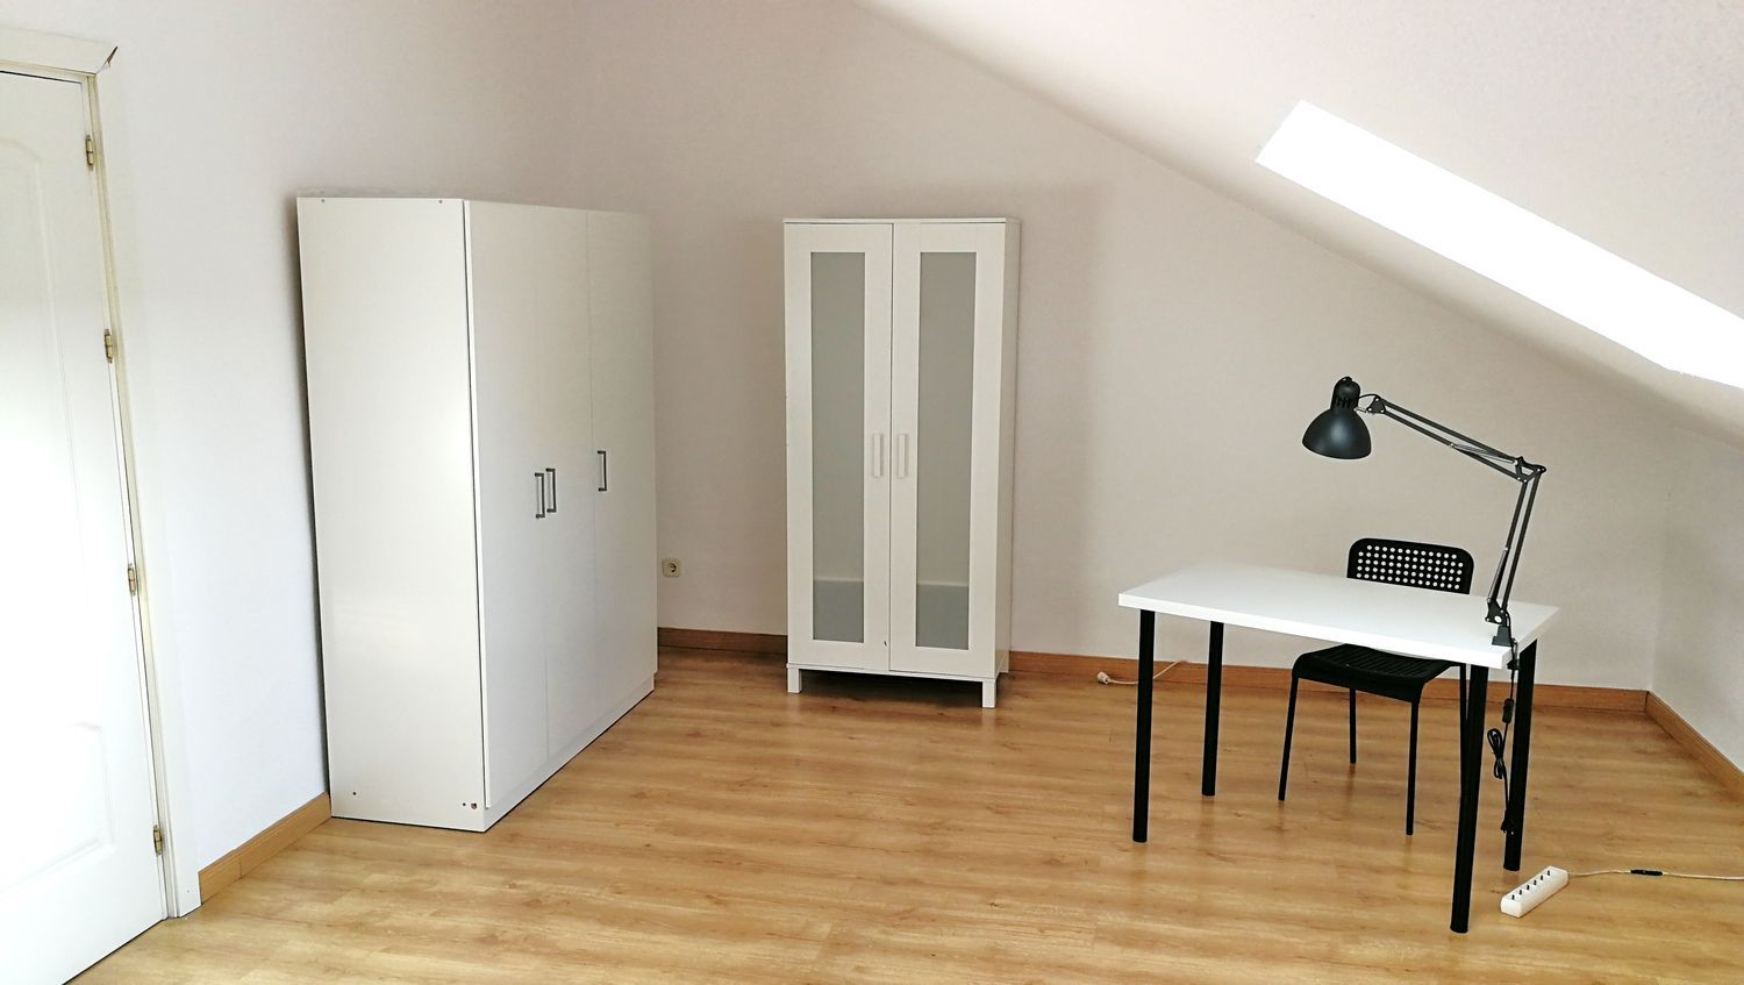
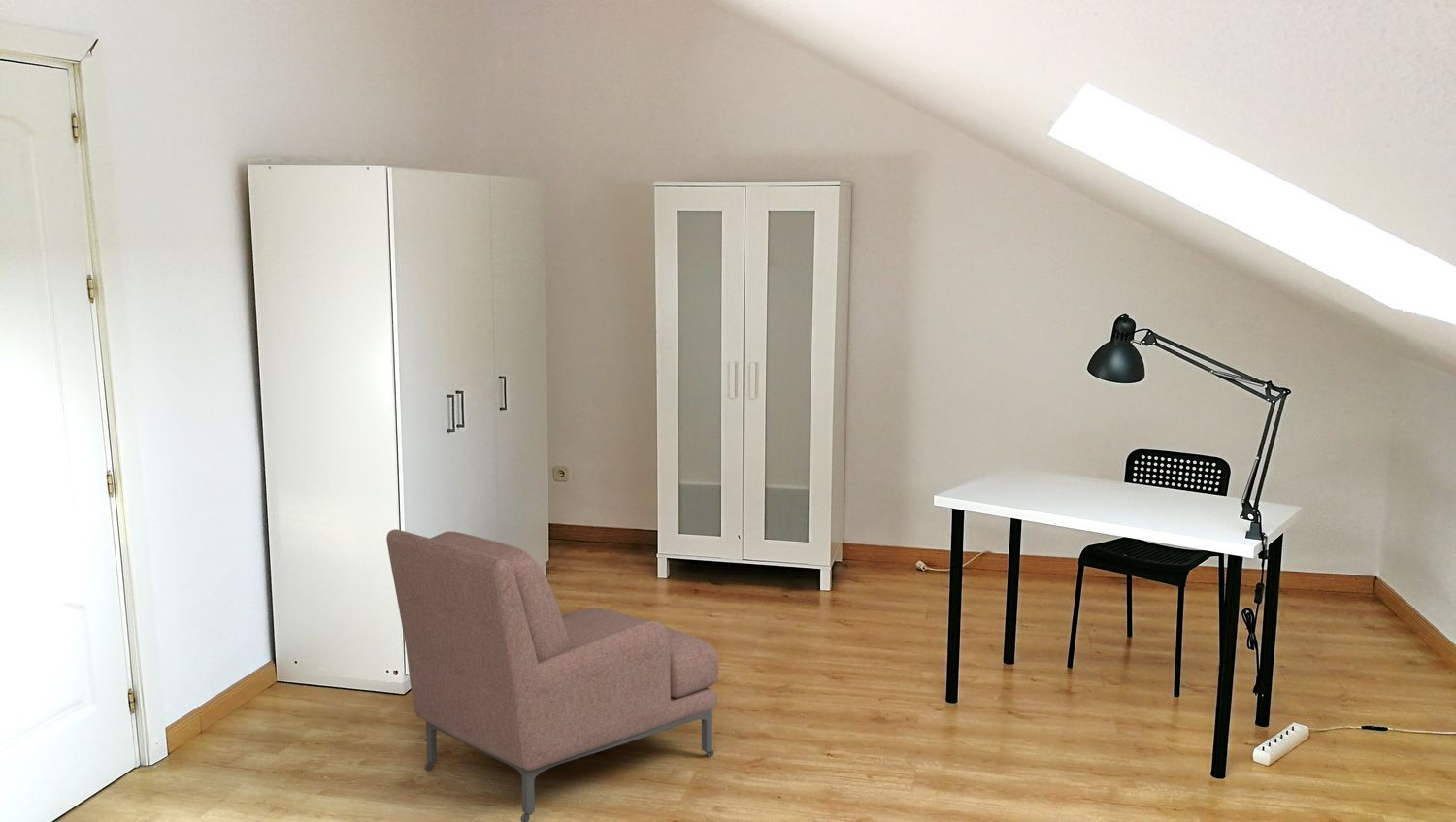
+ armchair [385,528,719,822]
